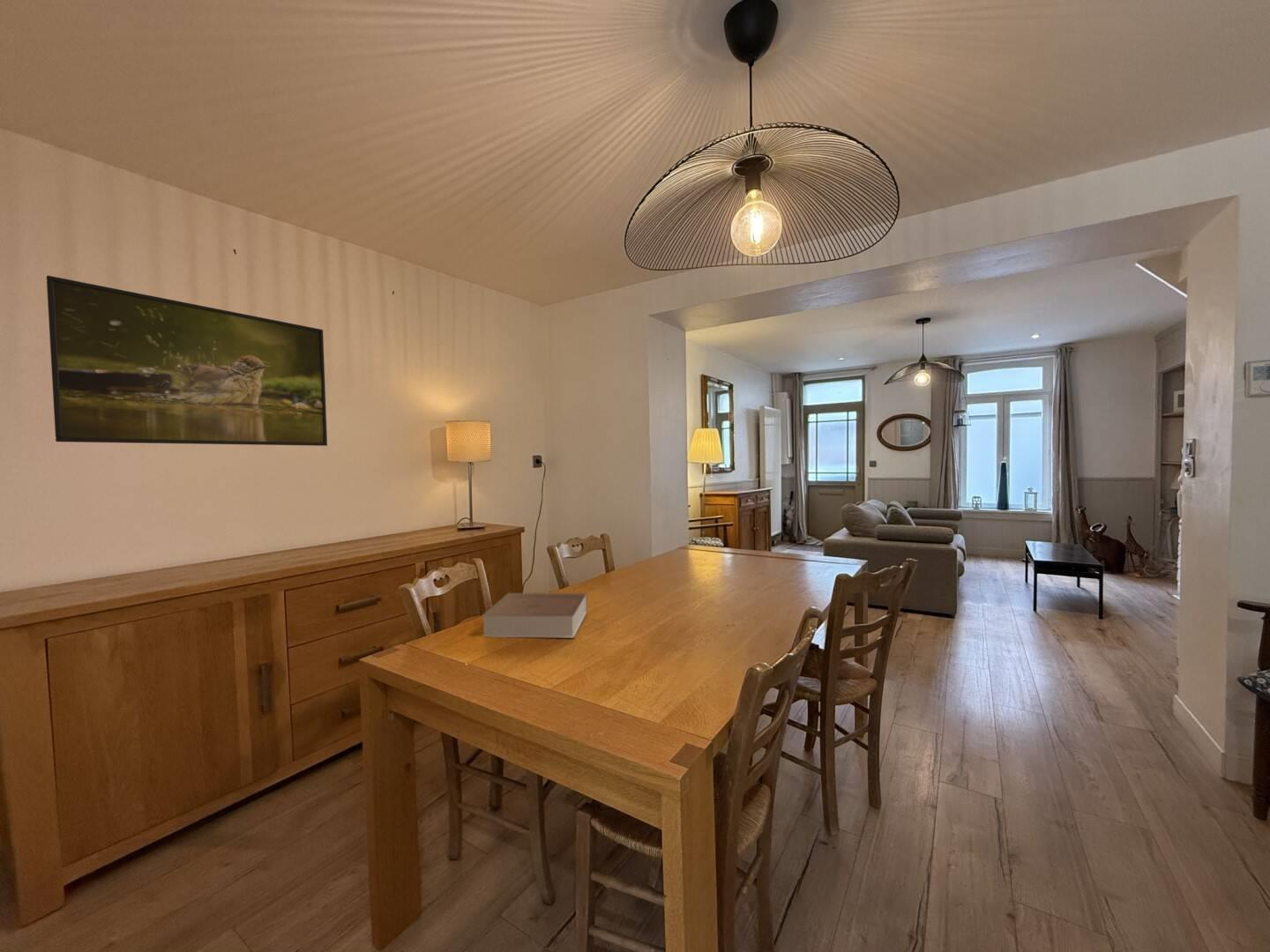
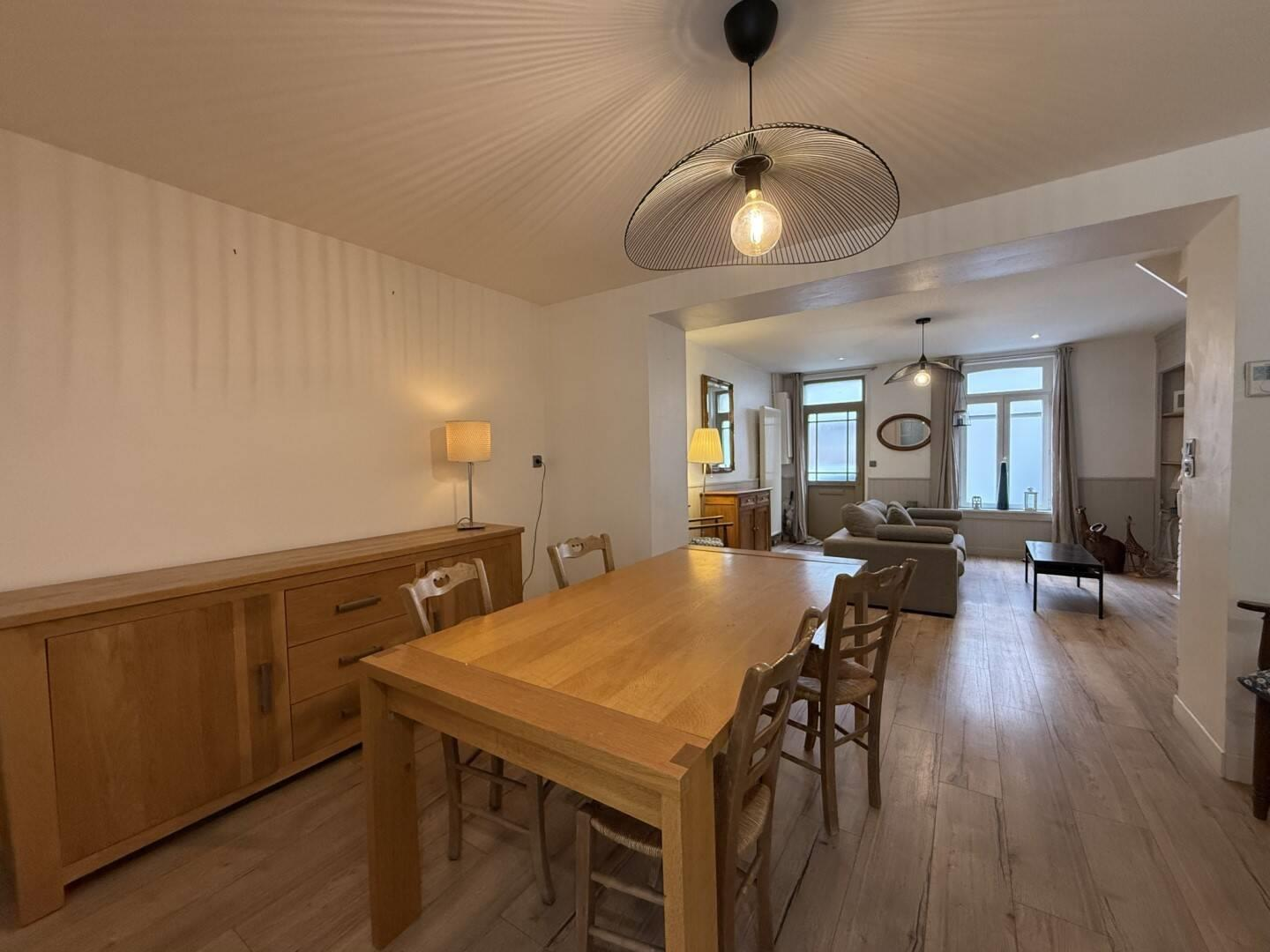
- book [481,592,588,639]
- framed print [46,275,328,447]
